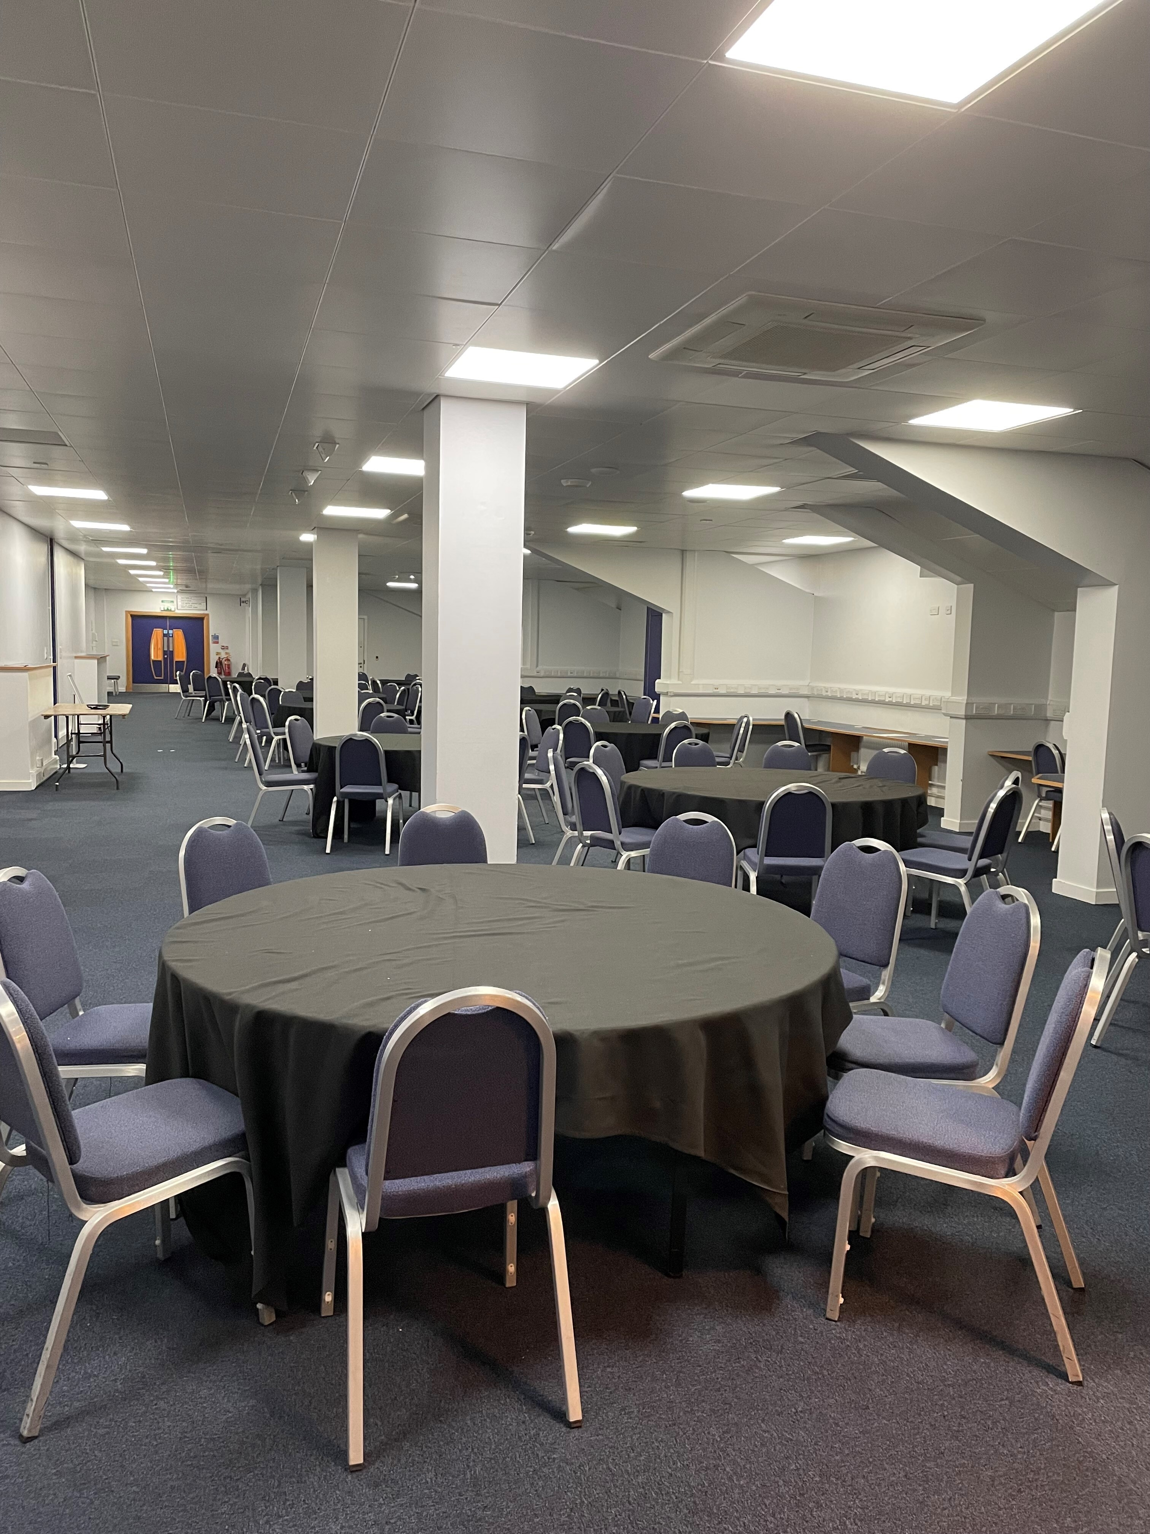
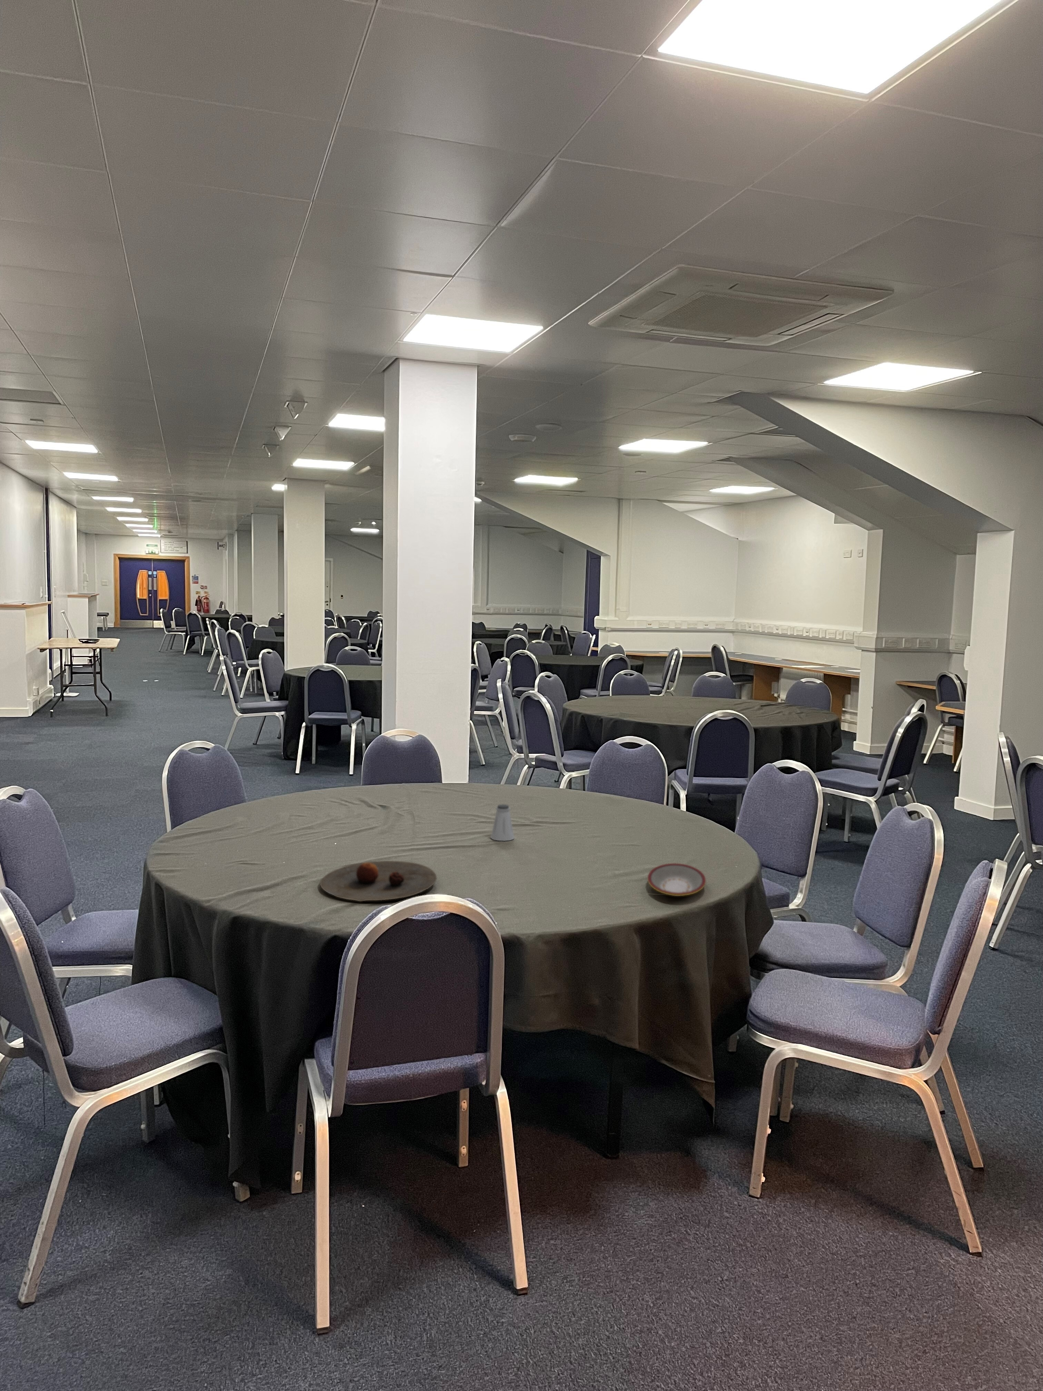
+ saltshaker [490,804,515,841]
+ plate [320,861,437,901]
+ plate [647,863,706,897]
